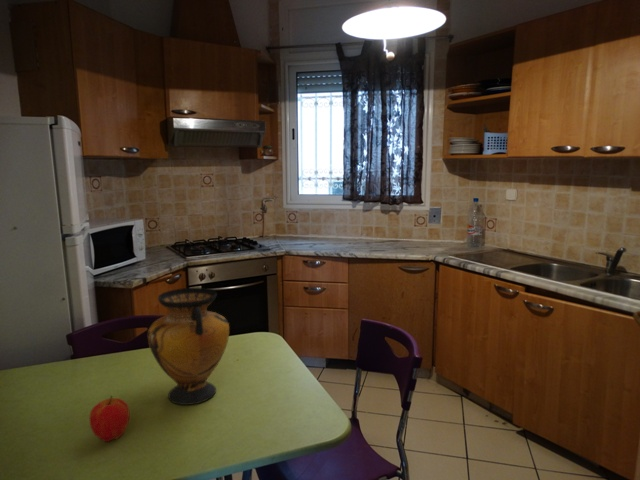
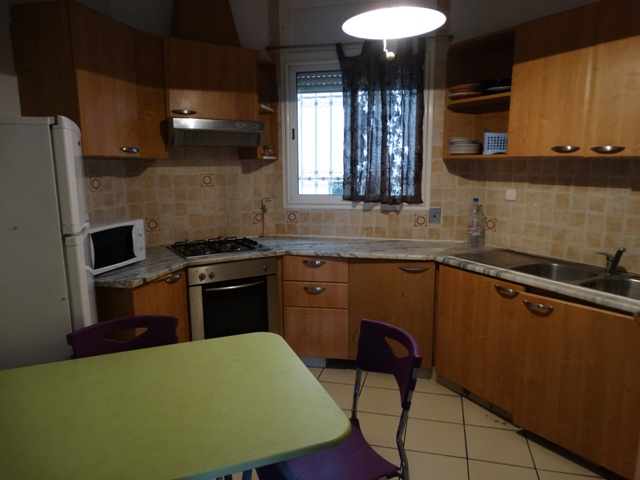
- vase [147,287,230,406]
- apple [88,395,131,443]
